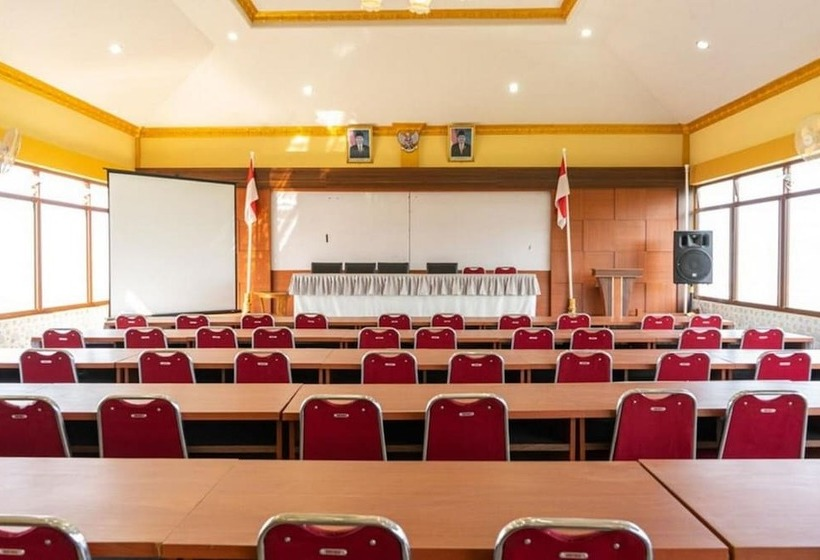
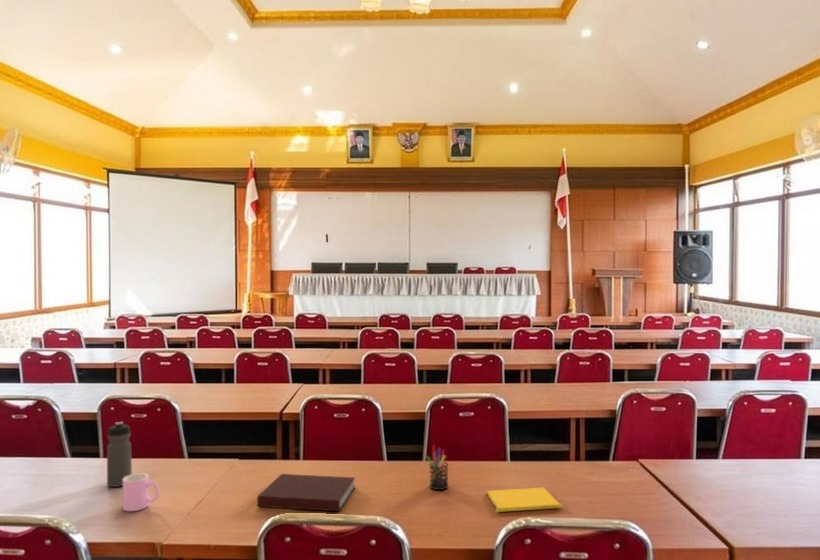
+ cup [122,473,160,512]
+ water bottle [106,421,133,488]
+ notebook [256,473,356,512]
+ folder [485,487,564,513]
+ pen holder [425,445,449,491]
